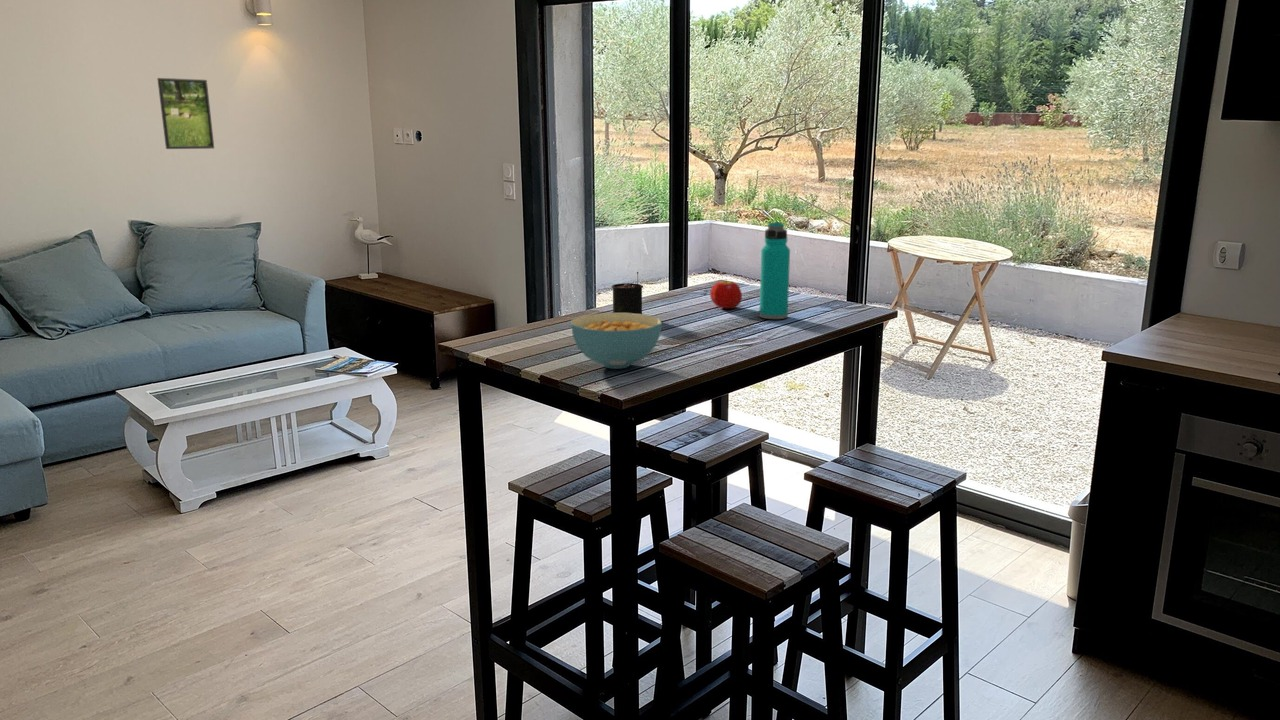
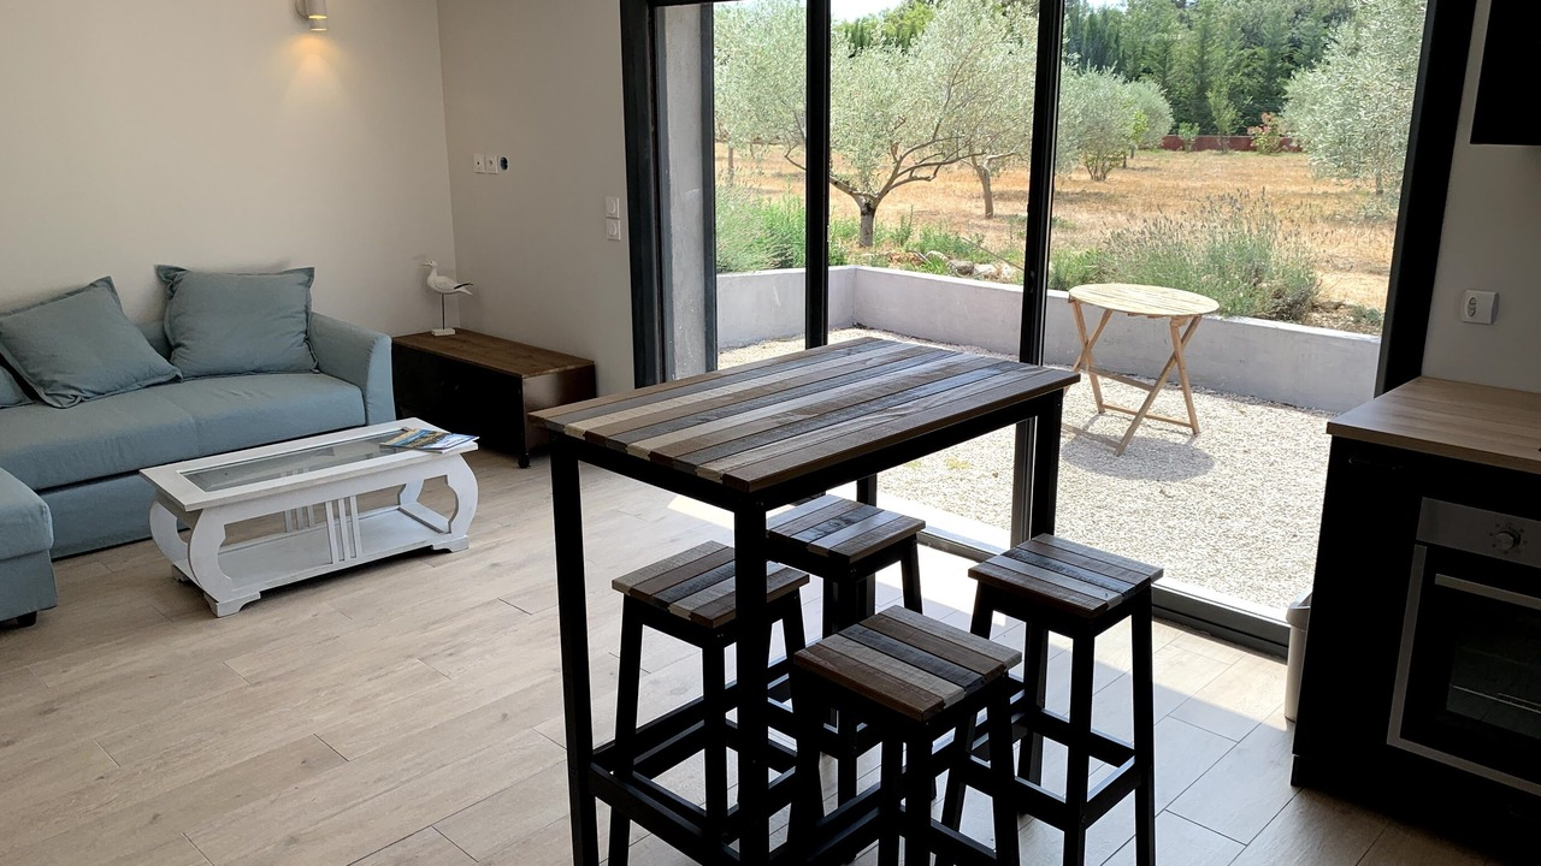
- water bottle [759,221,791,320]
- cereal bowl [570,312,663,370]
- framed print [156,77,215,150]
- fruit [709,279,743,309]
- candle [610,271,644,314]
